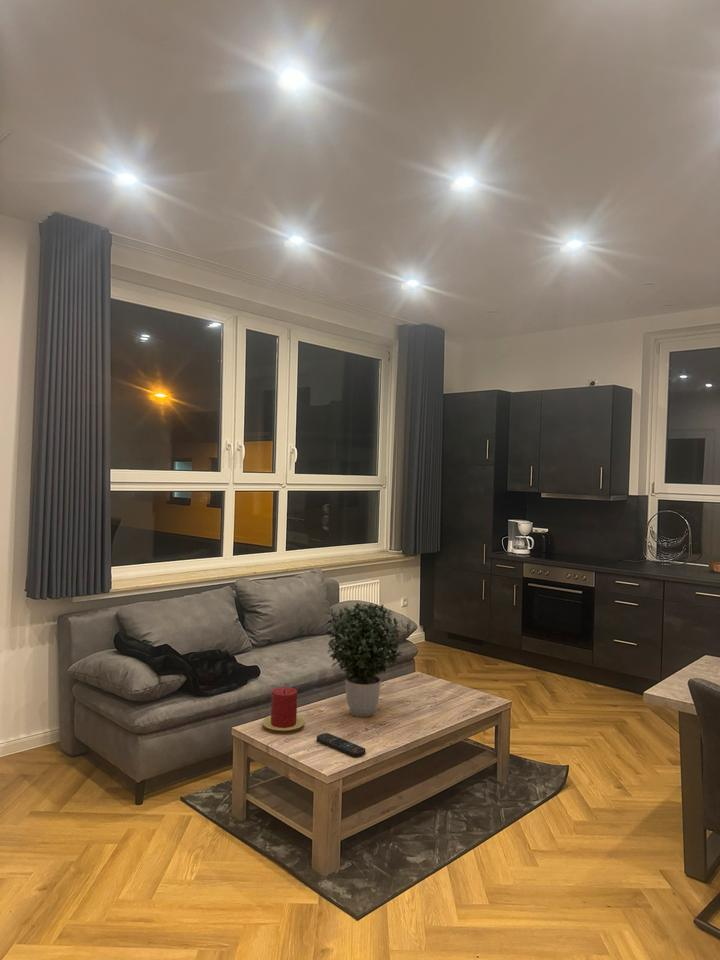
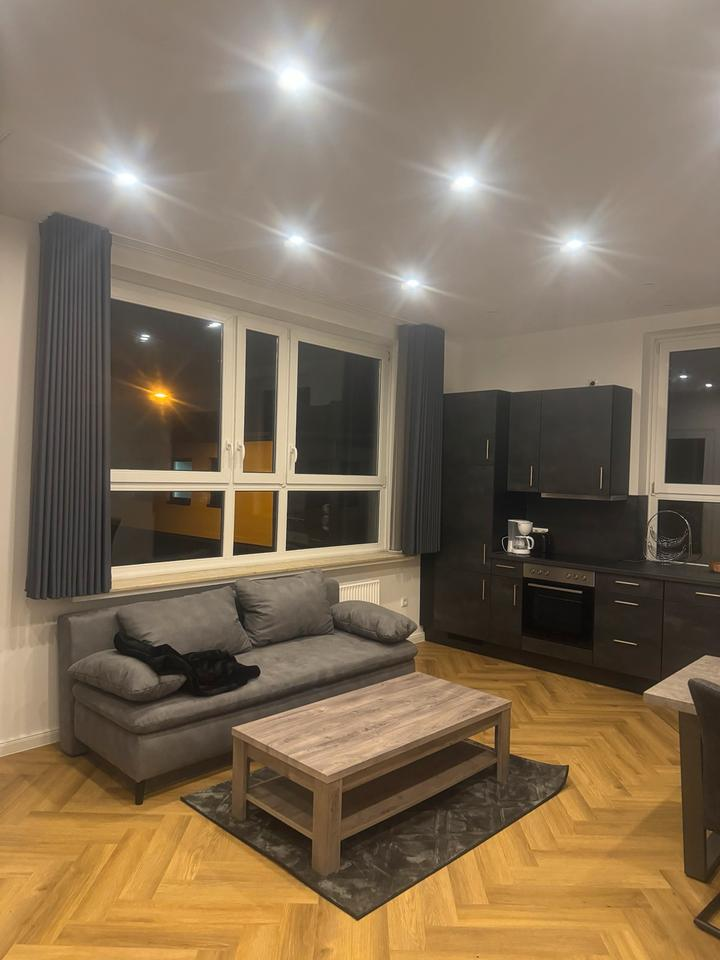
- remote control [316,732,366,758]
- candle [261,686,306,732]
- potted plant [325,602,404,718]
